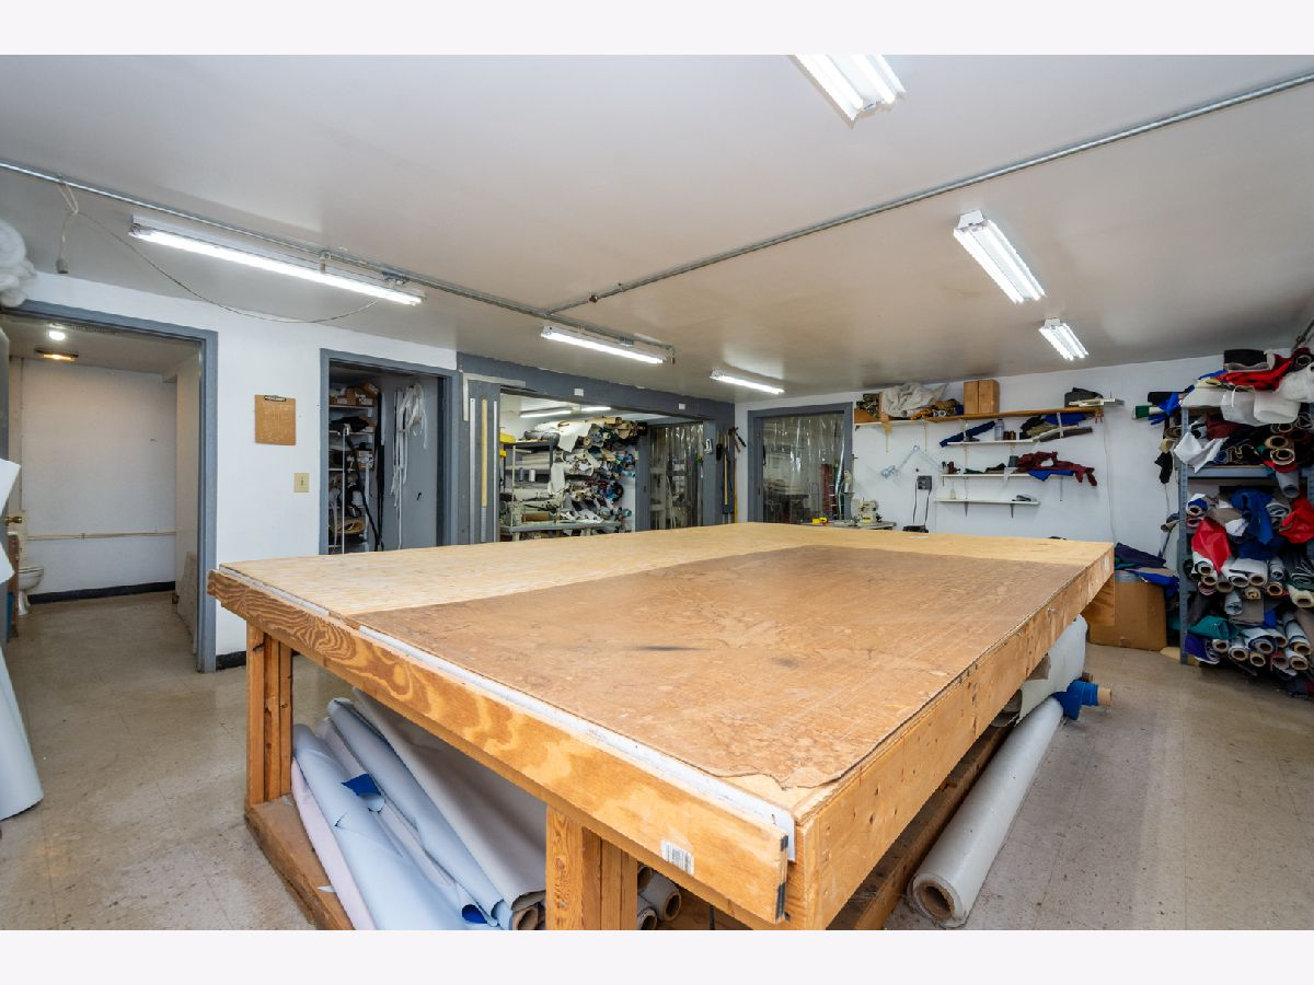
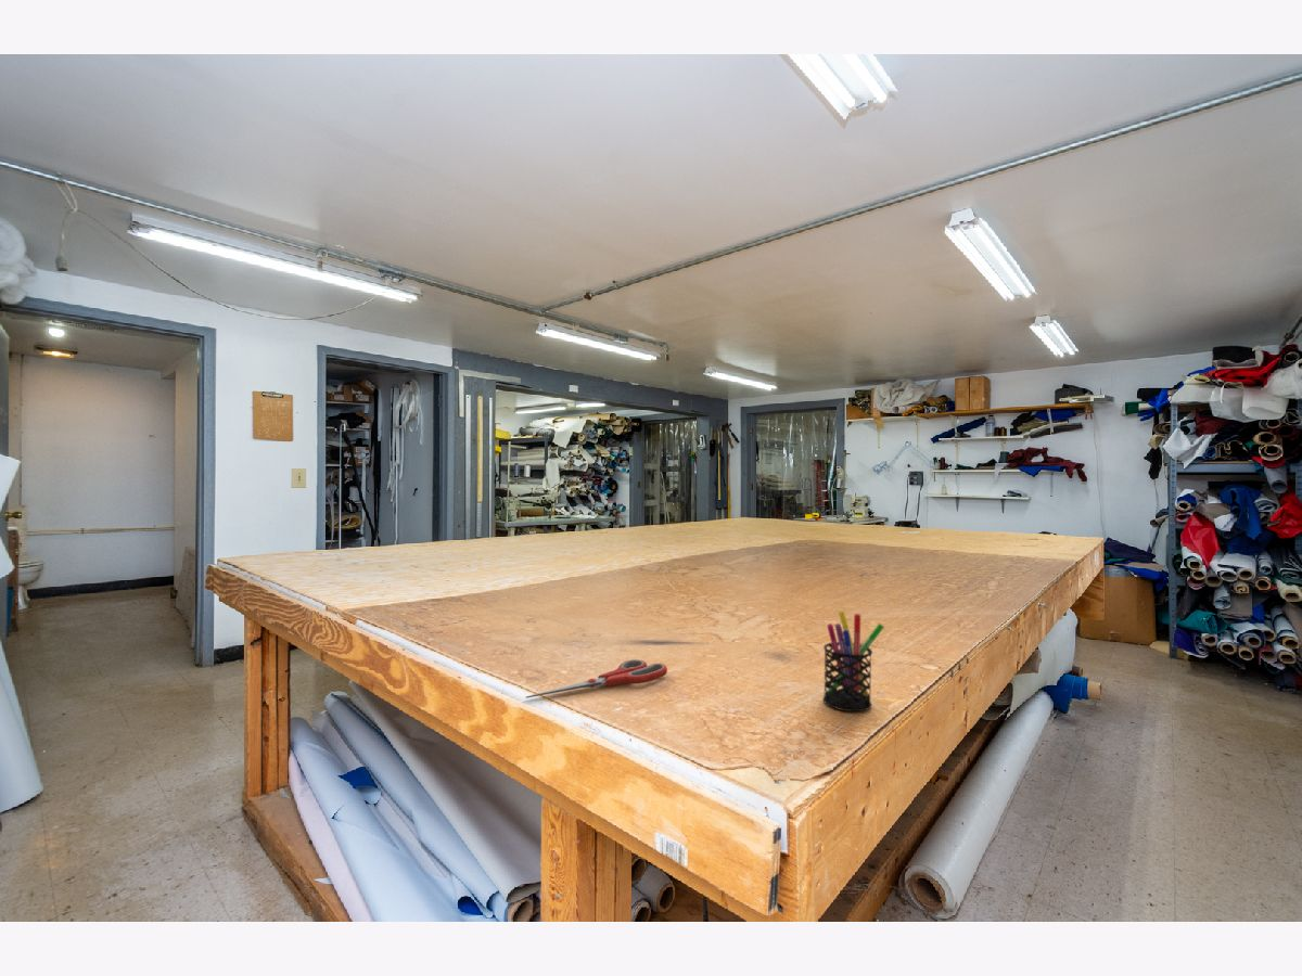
+ scissors [525,658,668,699]
+ pen holder [822,611,885,712]
